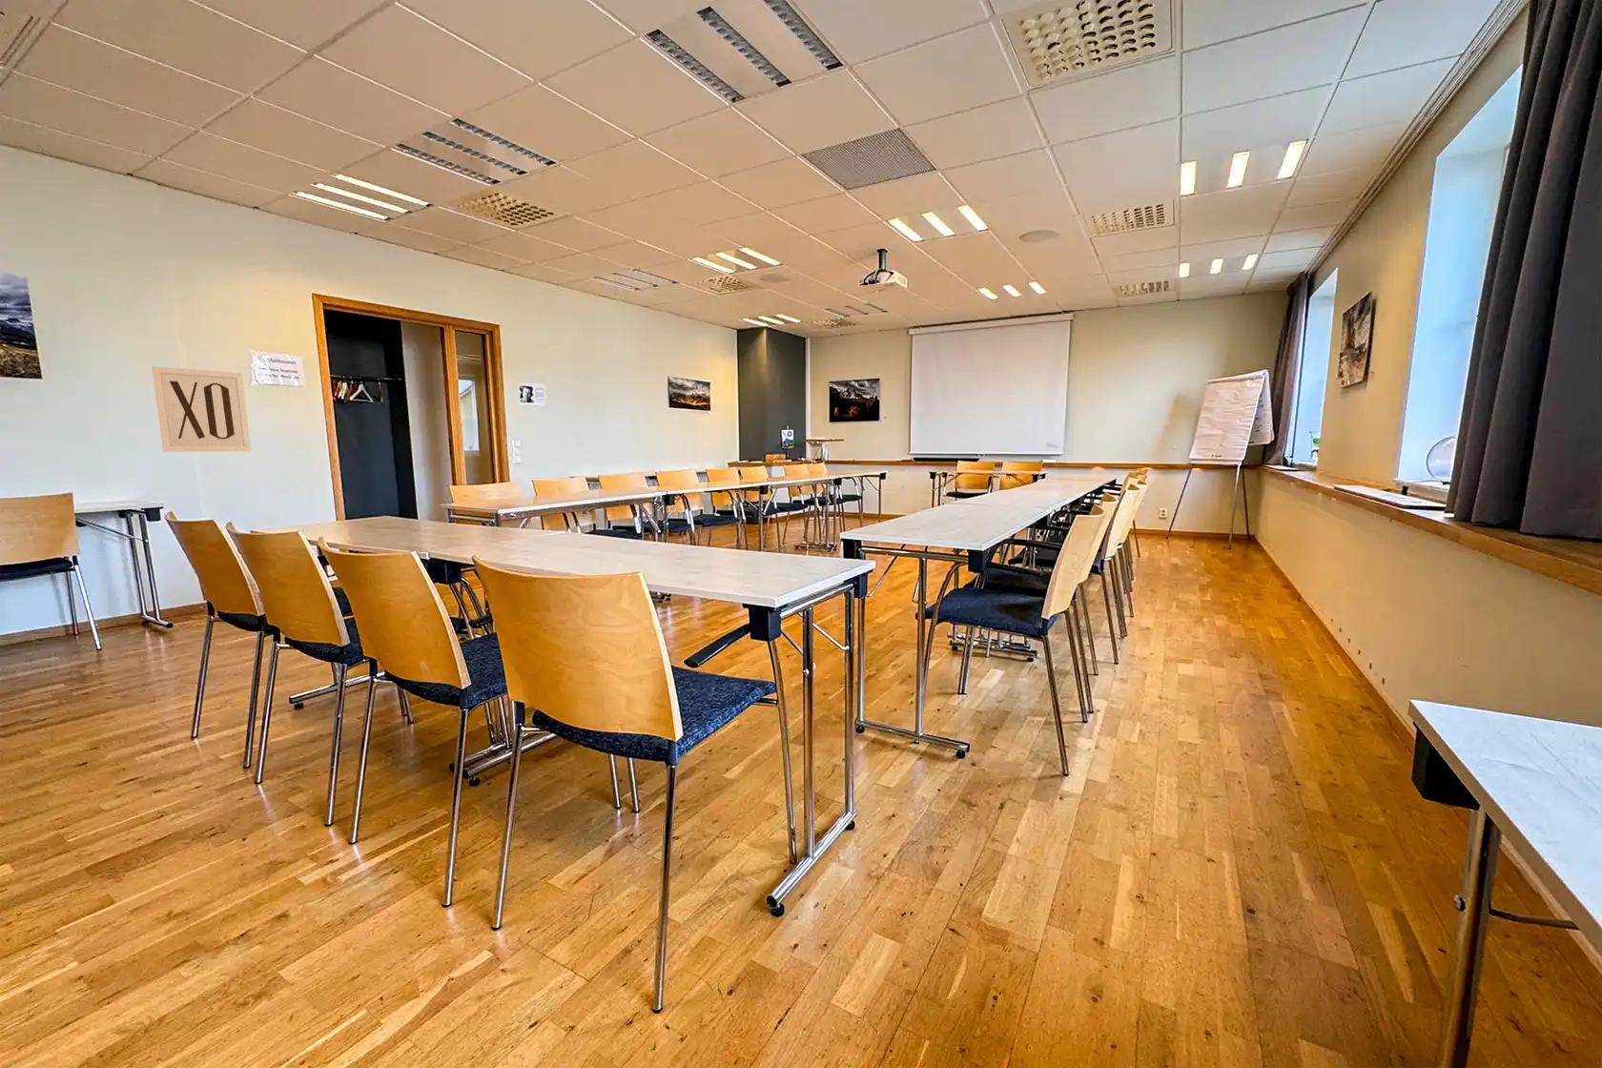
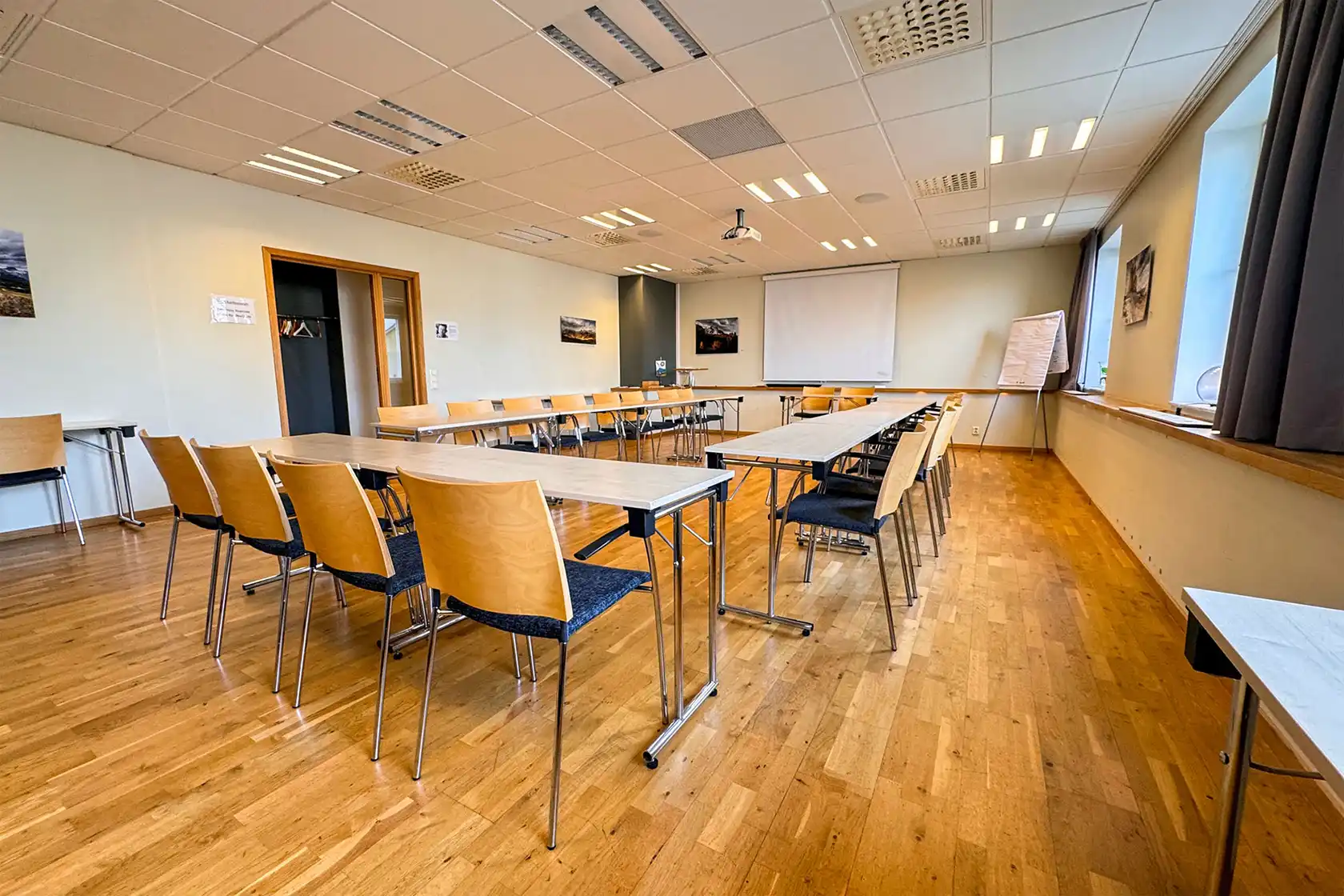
- wall art [150,365,252,453]
